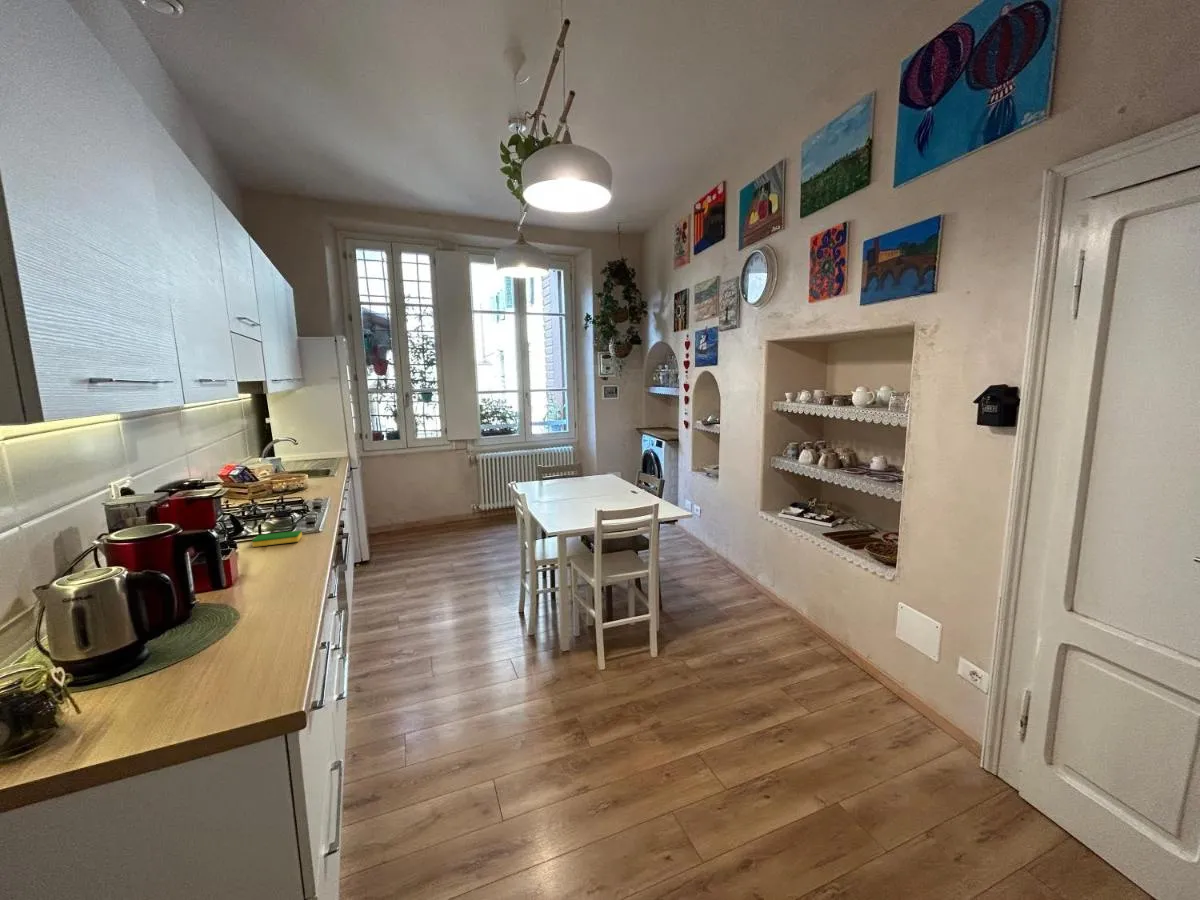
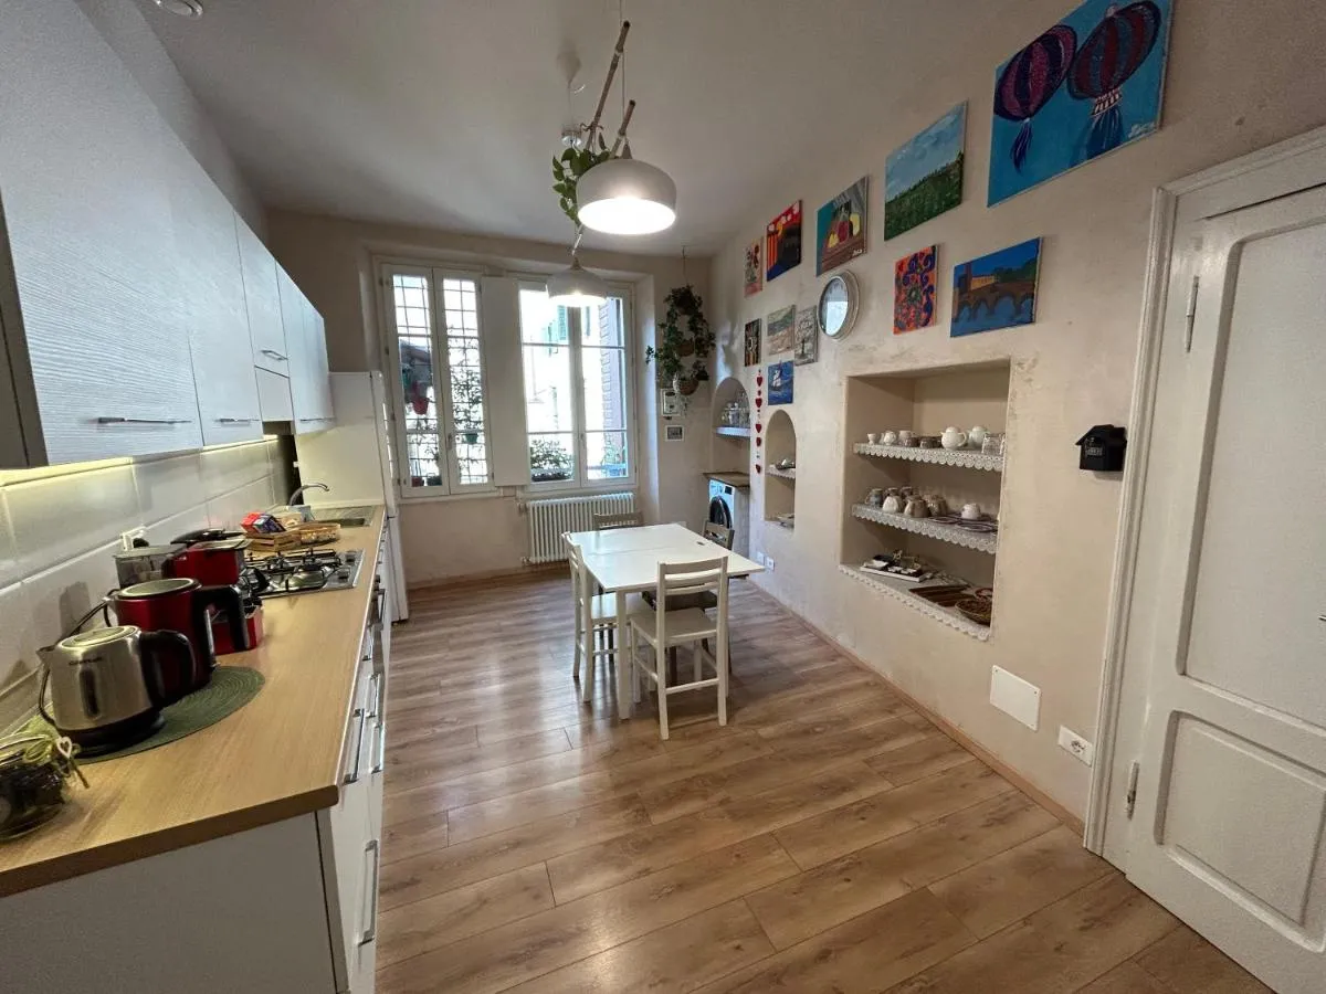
- dish sponge [251,529,303,548]
